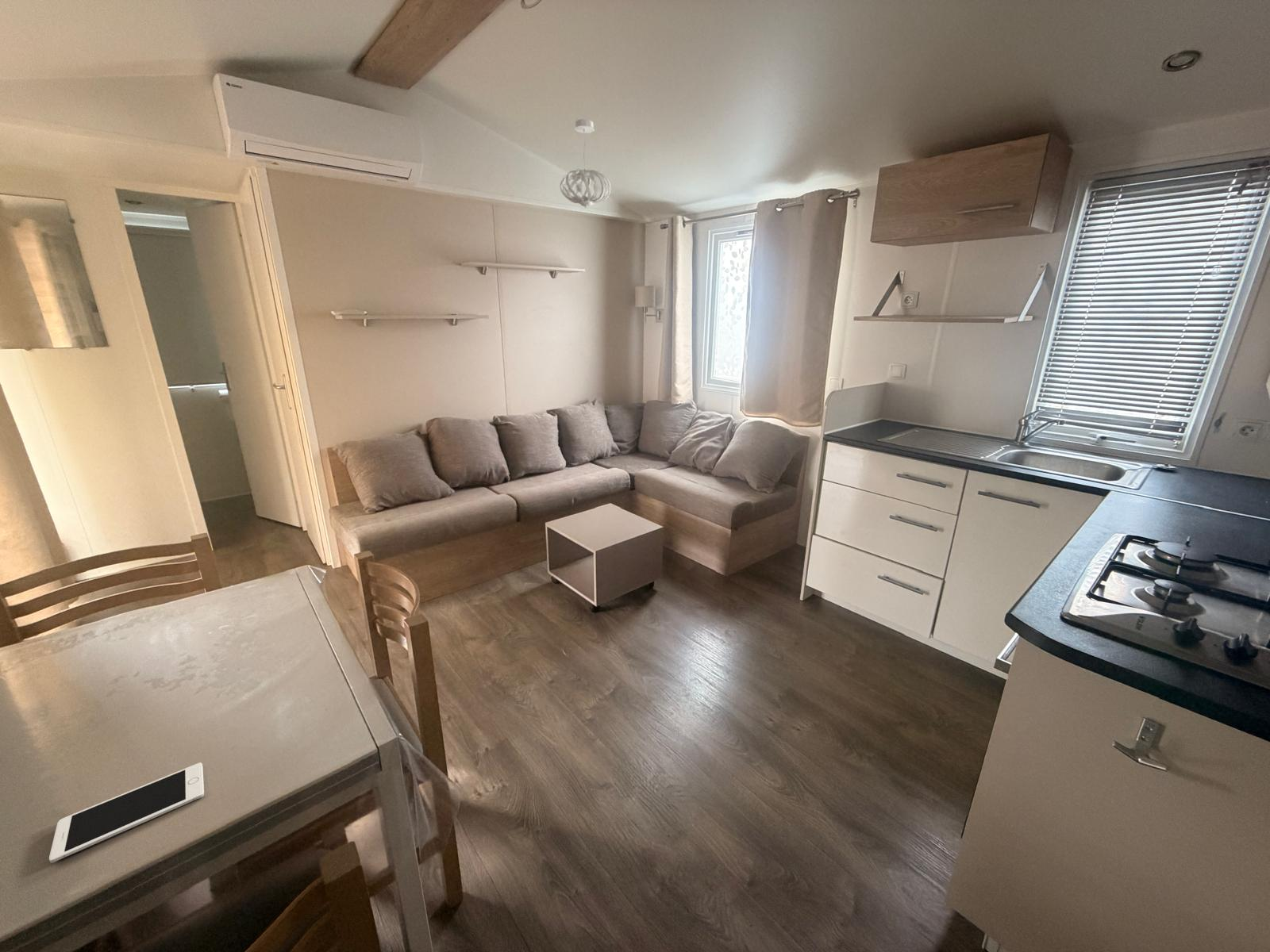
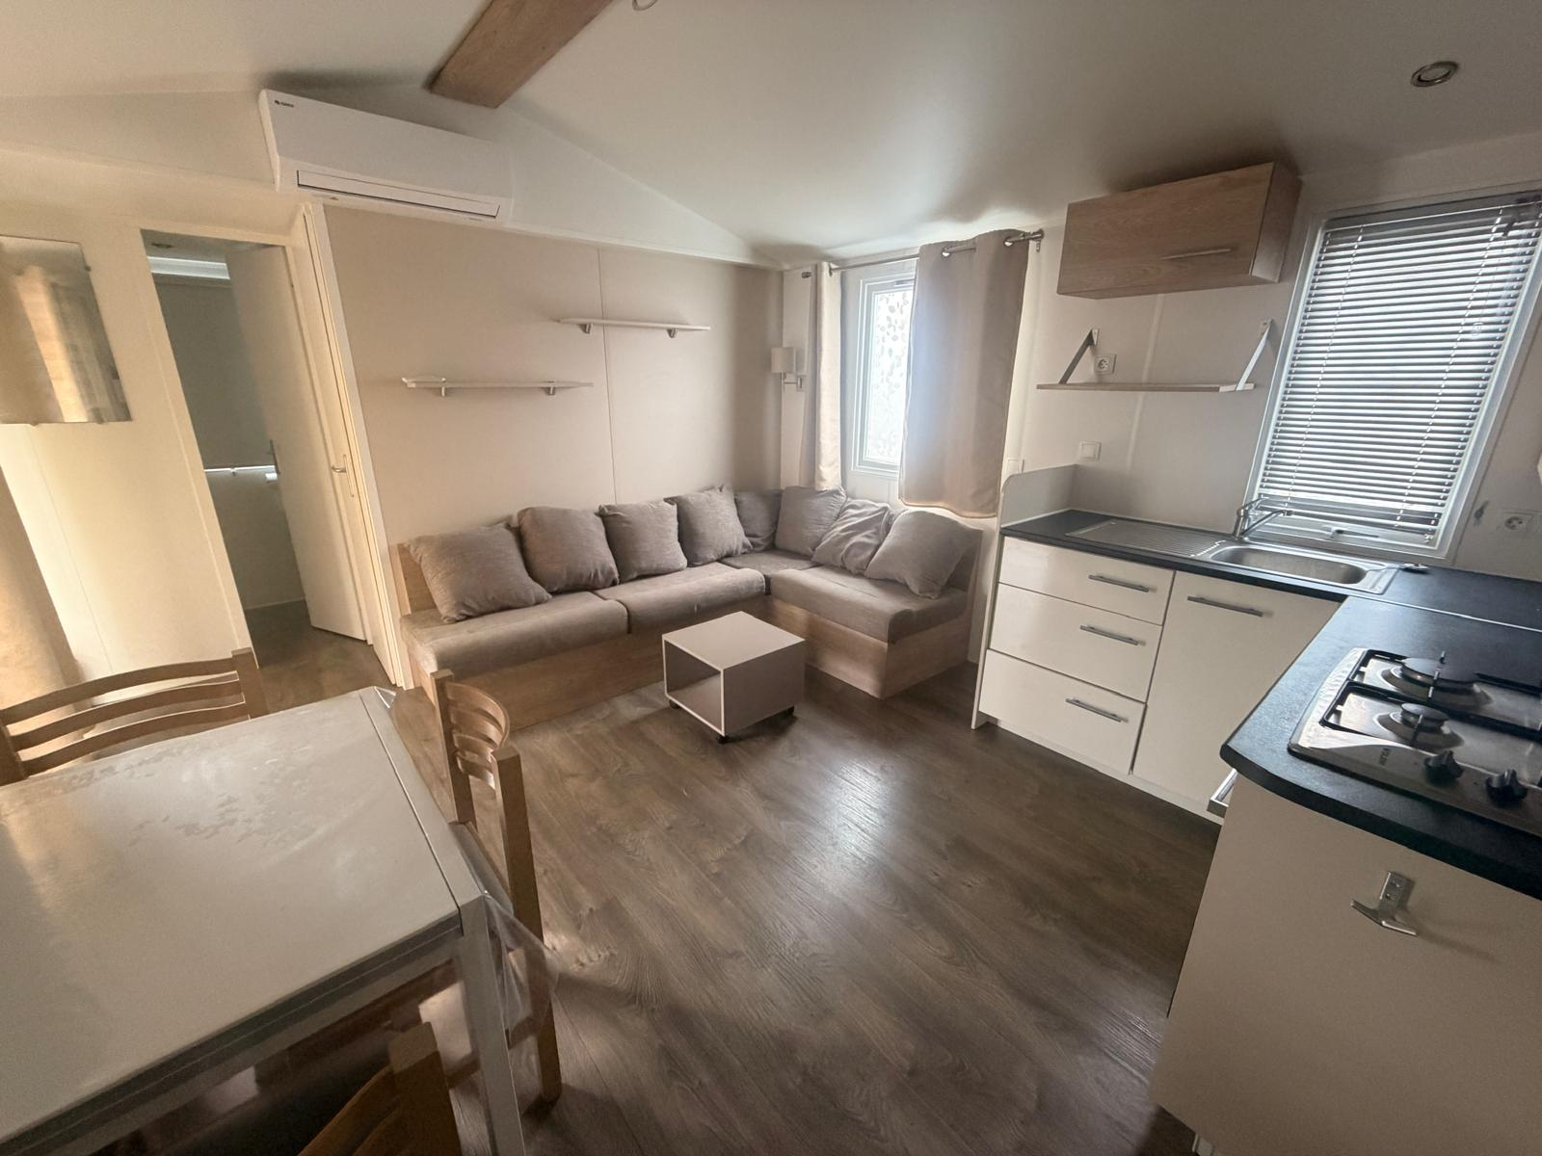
- cell phone [48,762,205,864]
- pendant light [560,118,612,209]
